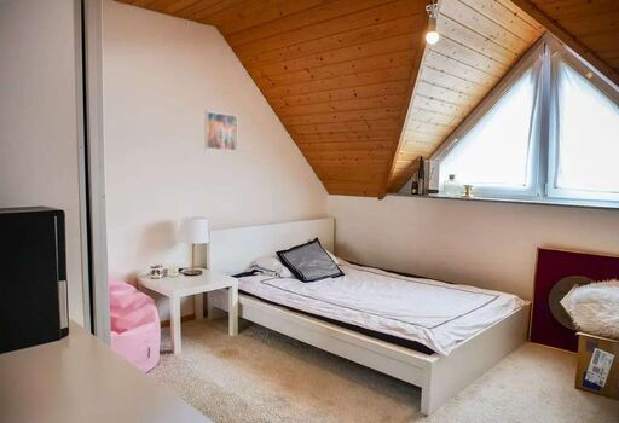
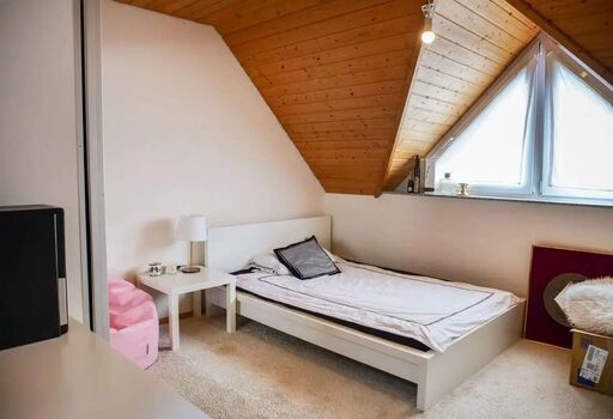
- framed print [204,110,238,152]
